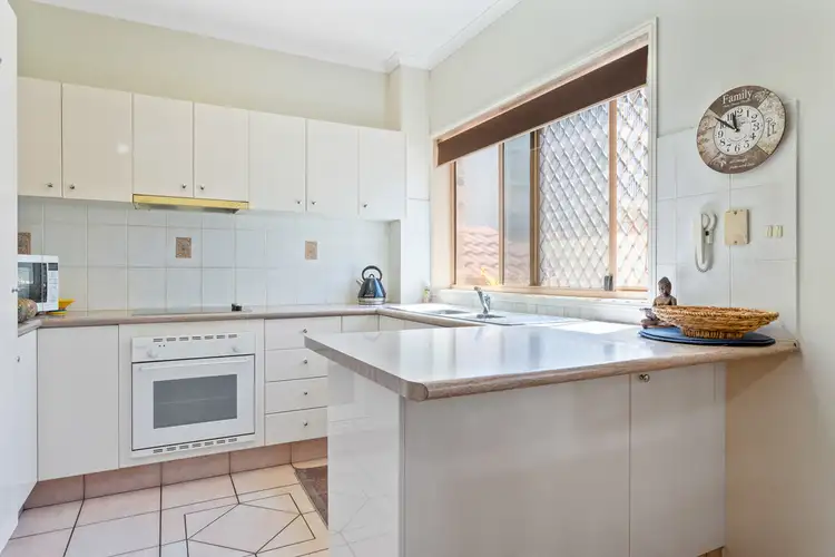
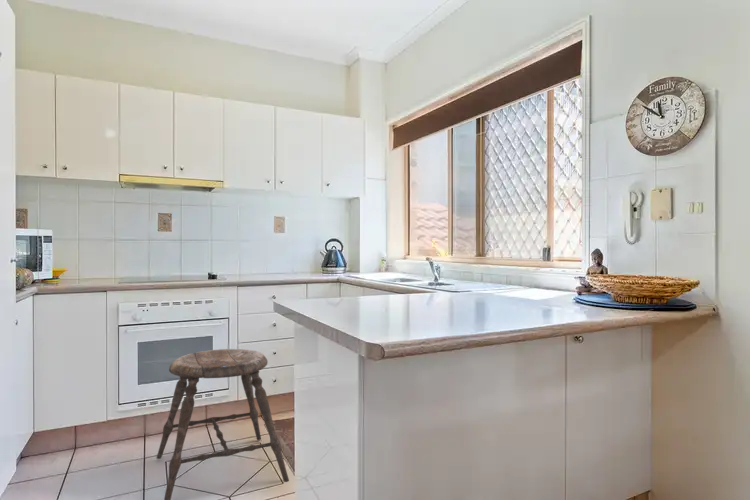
+ stool [156,348,290,500]
